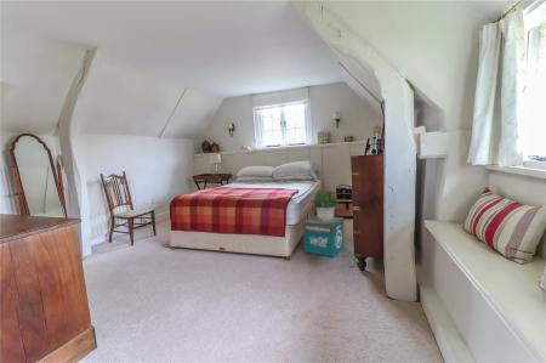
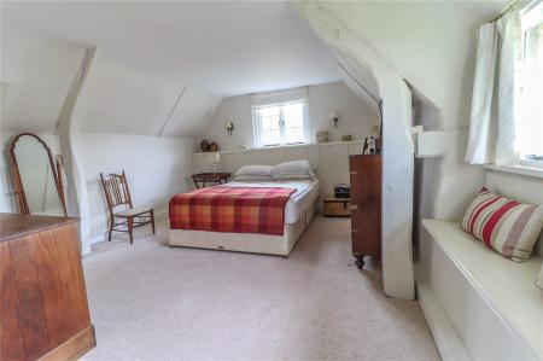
- product box [302,214,346,259]
- potted plant [309,188,339,222]
